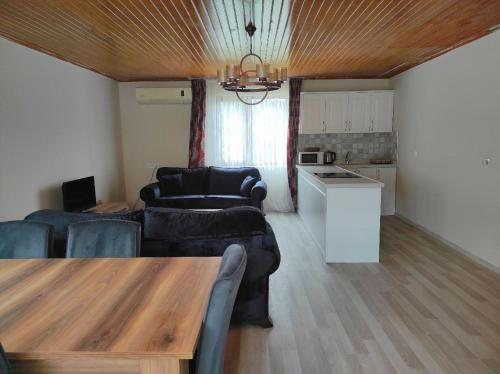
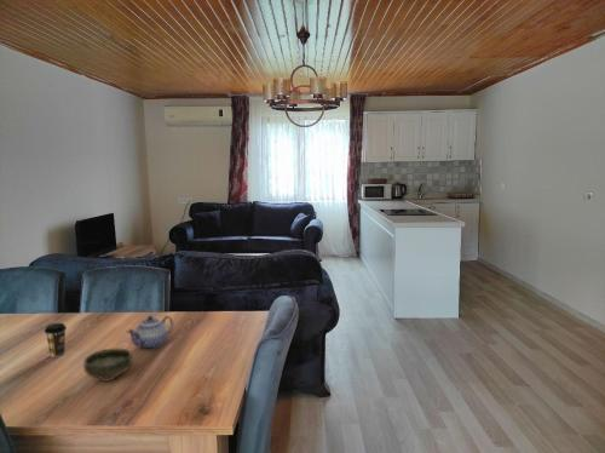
+ coffee cup [44,322,68,359]
+ teapot [126,315,174,350]
+ bowl [82,348,133,383]
